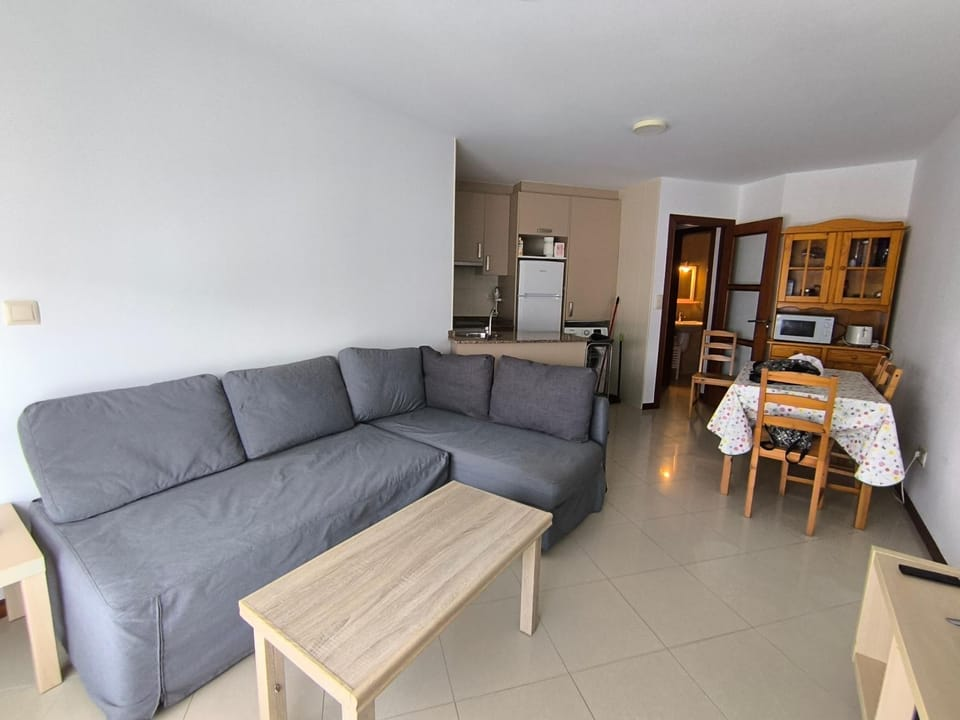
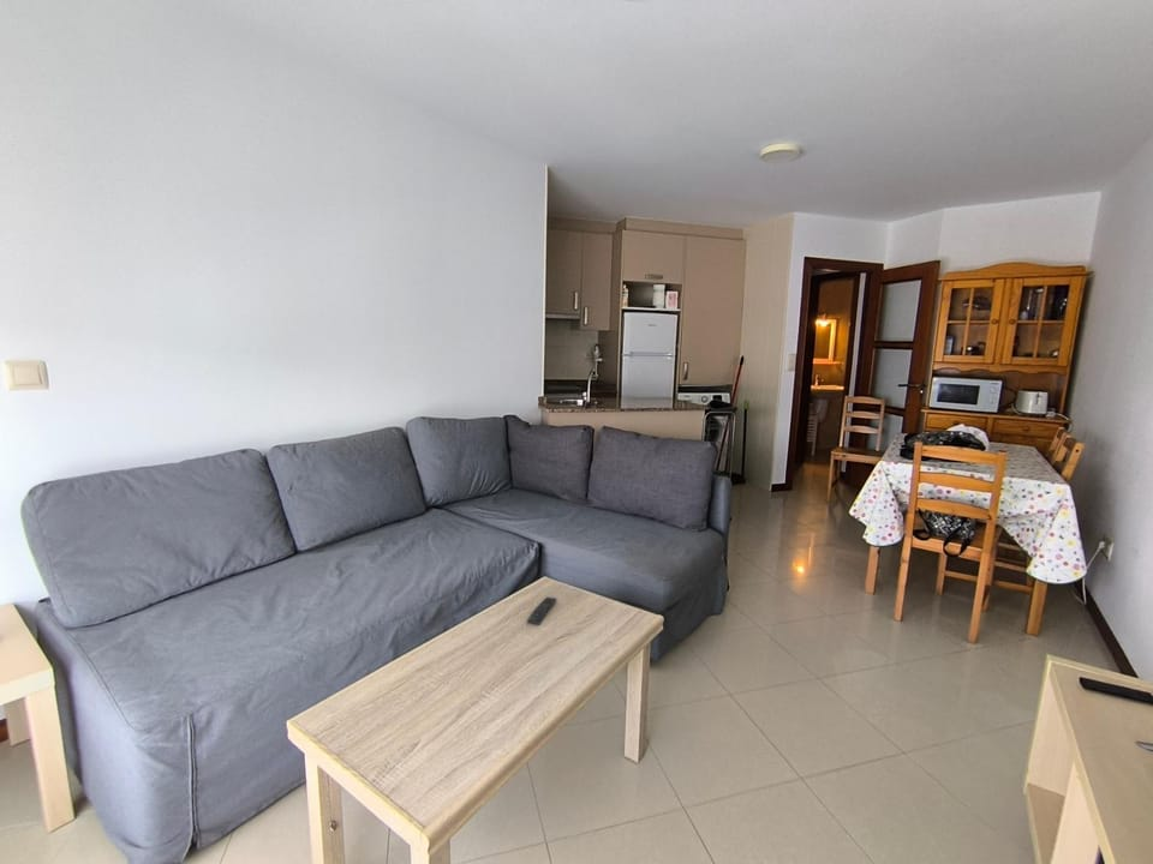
+ remote control [526,595,558,625]
